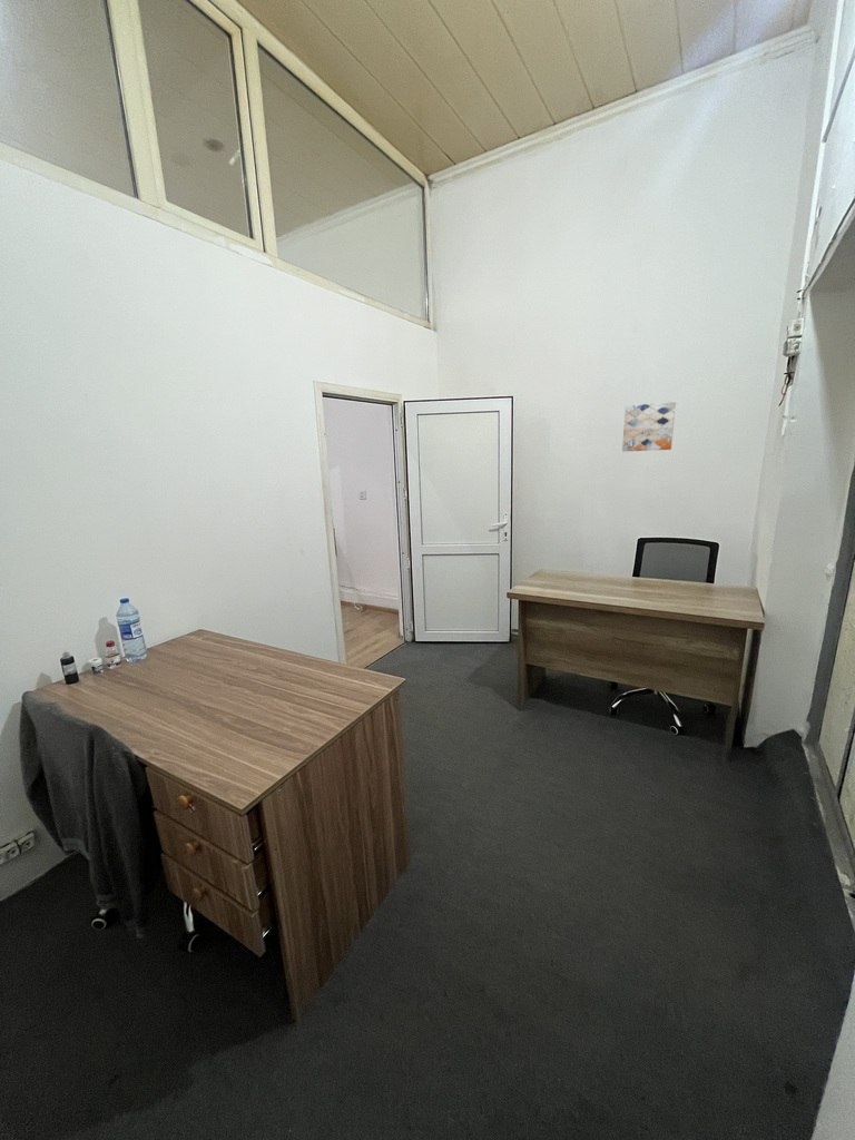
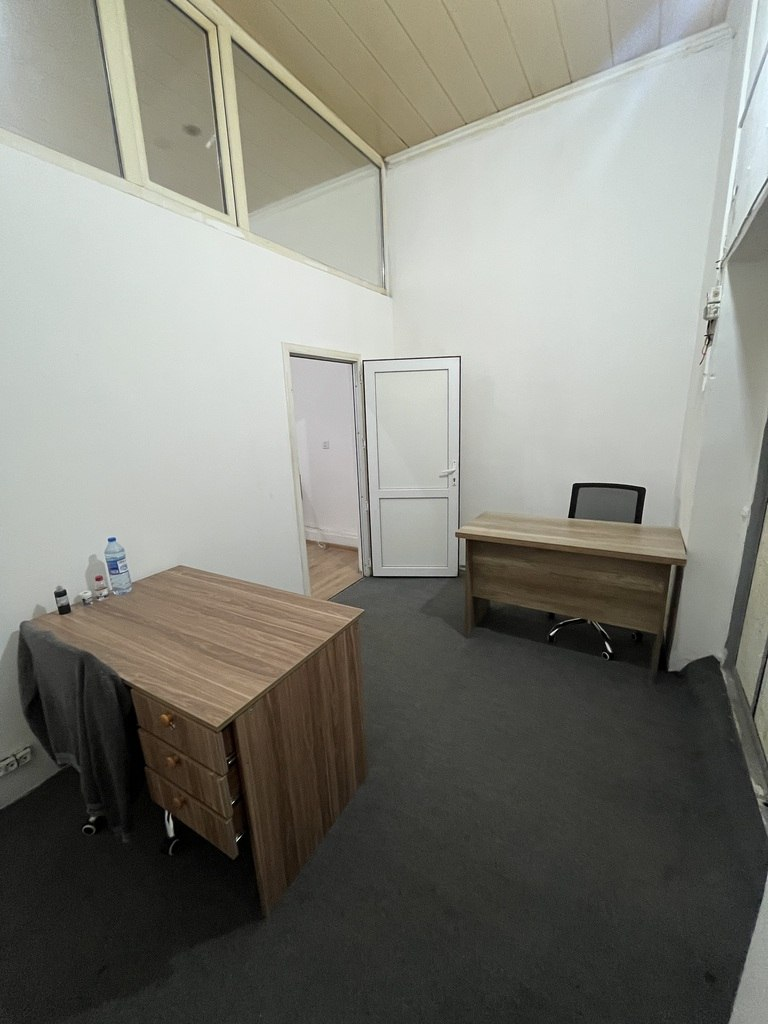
- wall art [621,401,677,452]
